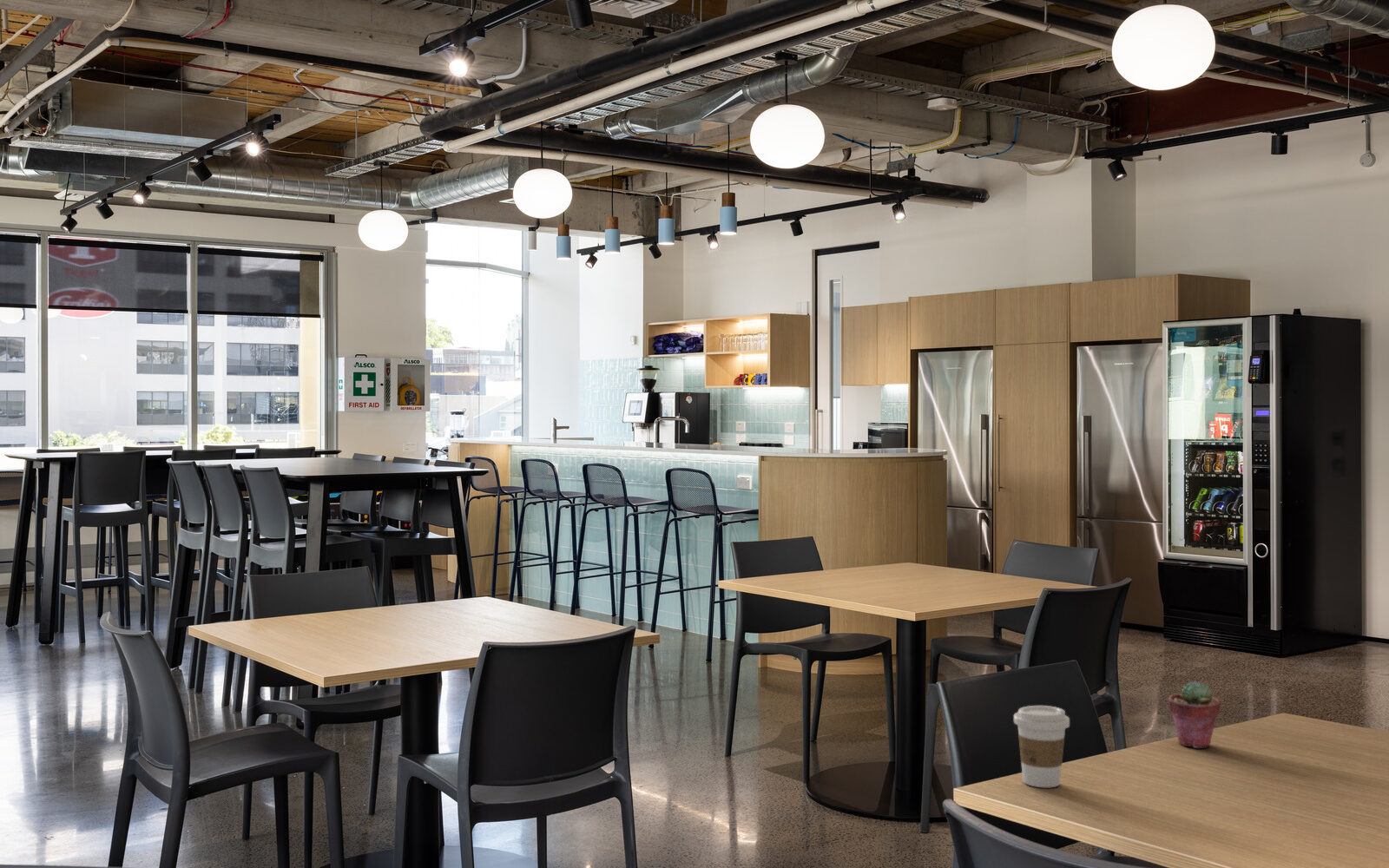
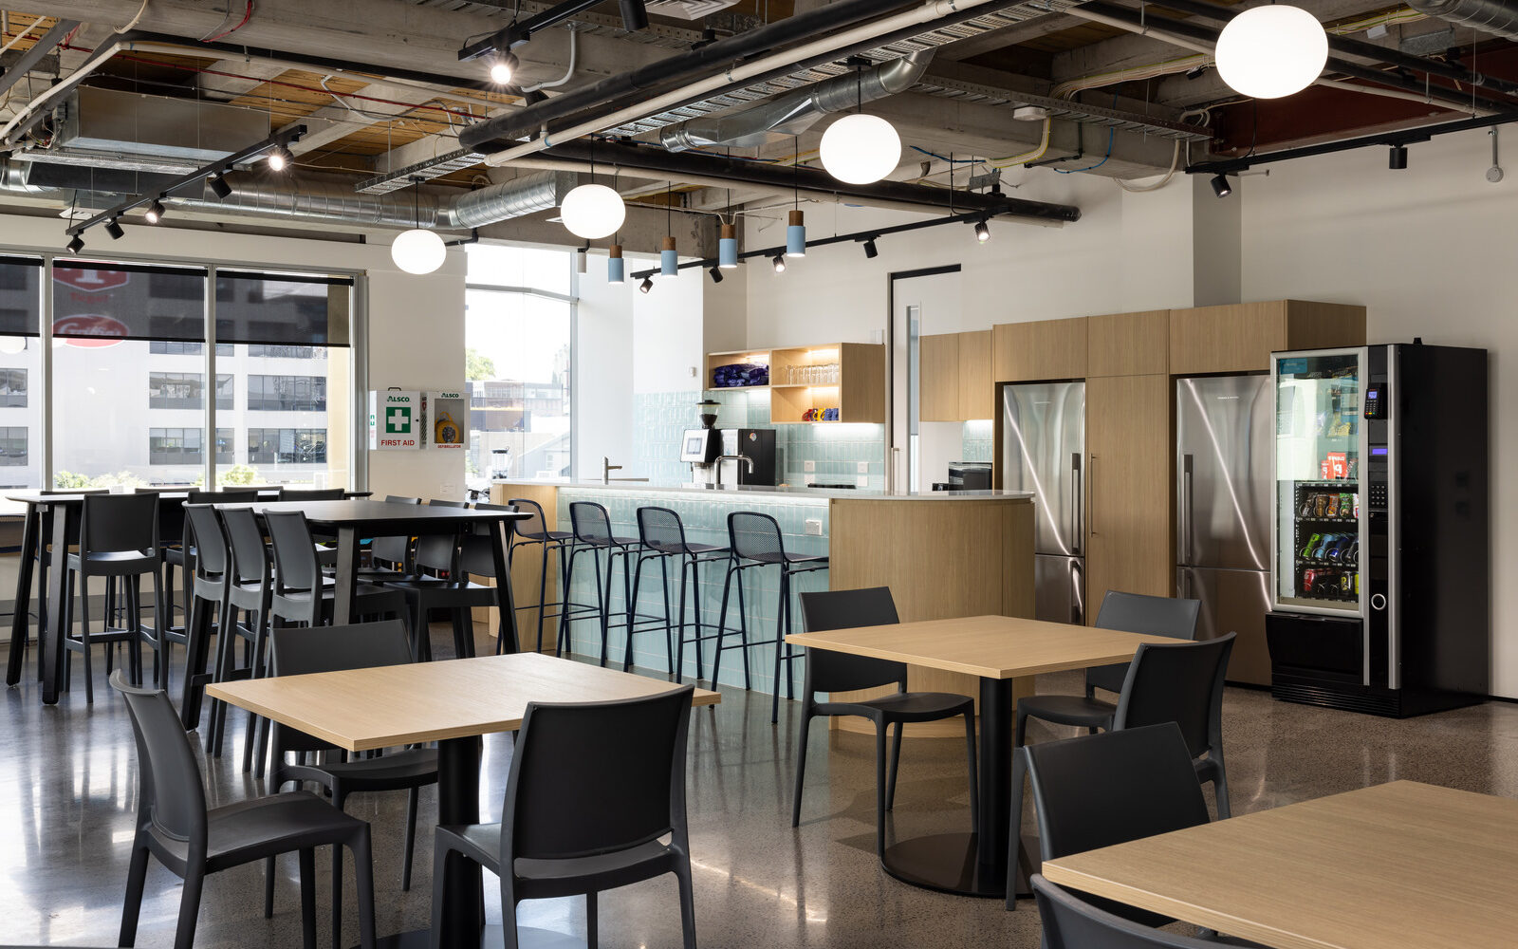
- potted succulent [1168,680,1221,749]
- coffee cup [1013,705,1070,788]
